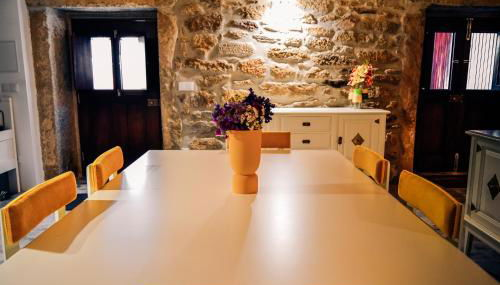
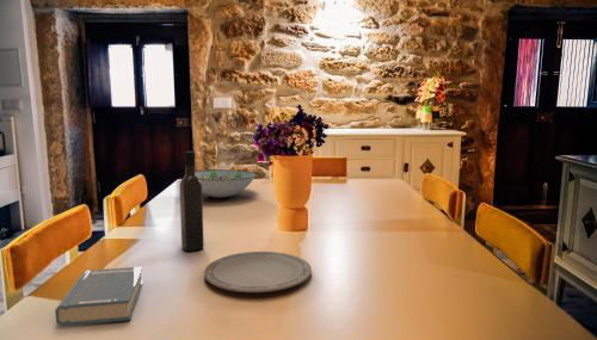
+ wine bottle [179,150,205,252]
+ decorative bowl [184,168,258,199]
+ hardback book [54,266,143,327]
+ plate [203,251,313,293]
